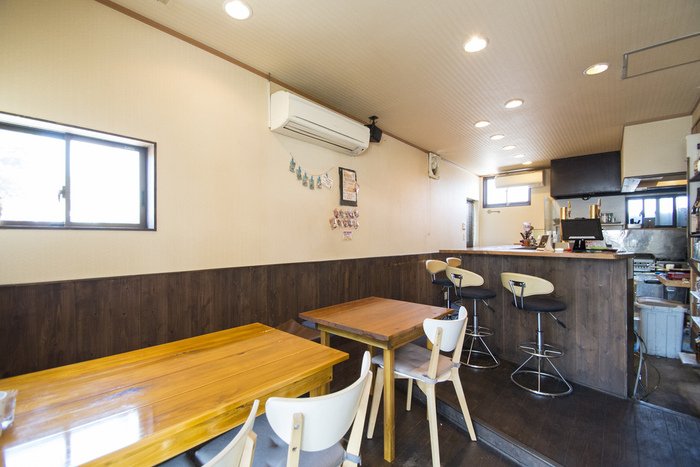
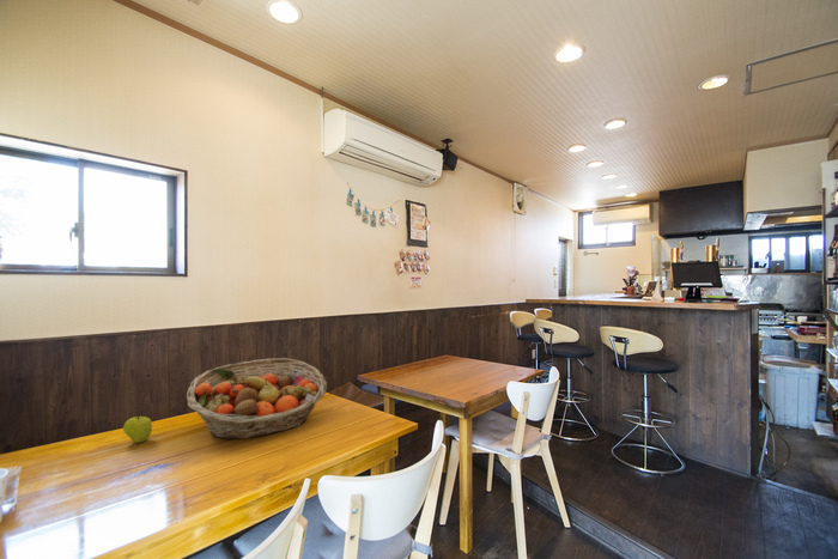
+ fruit [122,409,153,444]
+ fruit basket [186,357,328,440]
